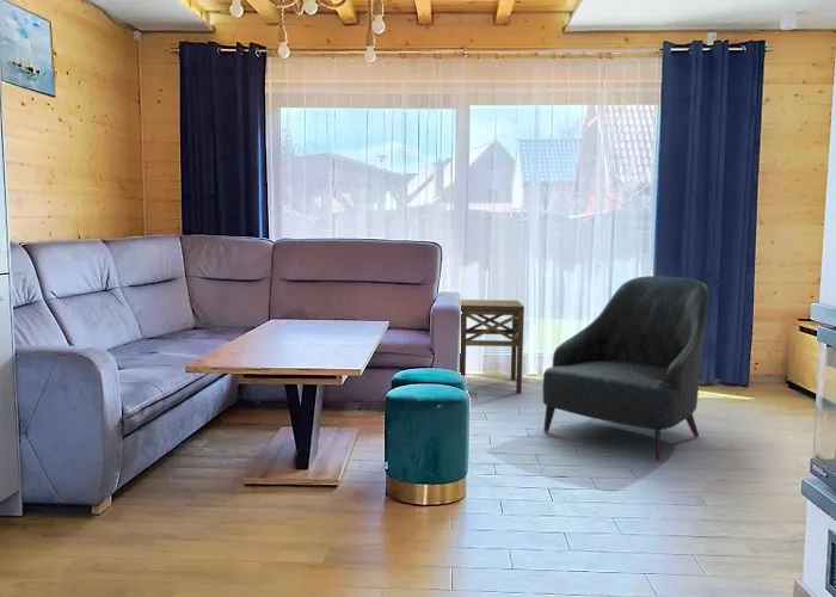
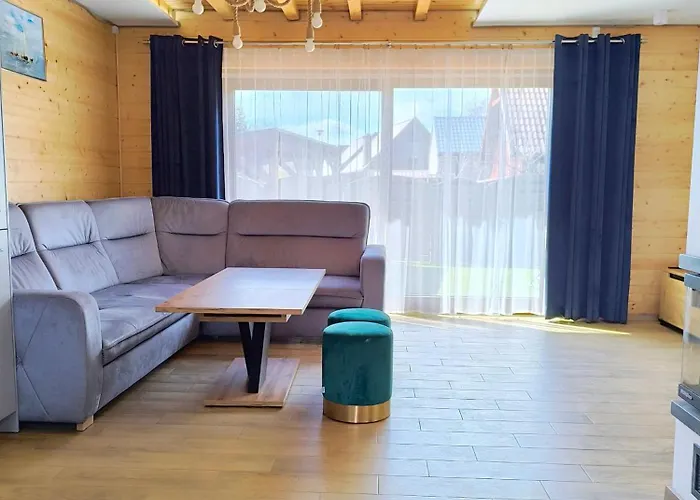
- side table [457,298,525,394]
- armchair [541,275,709,462]
